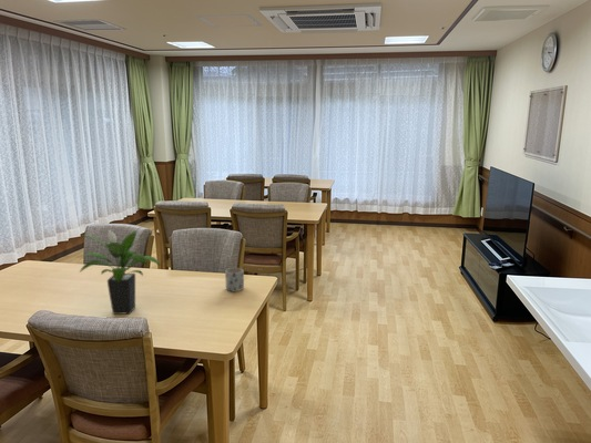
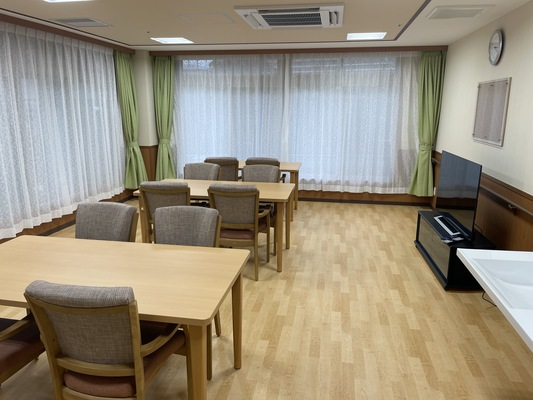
- potted plant [75,229,162,316]
- mug [224,267,245,292]
